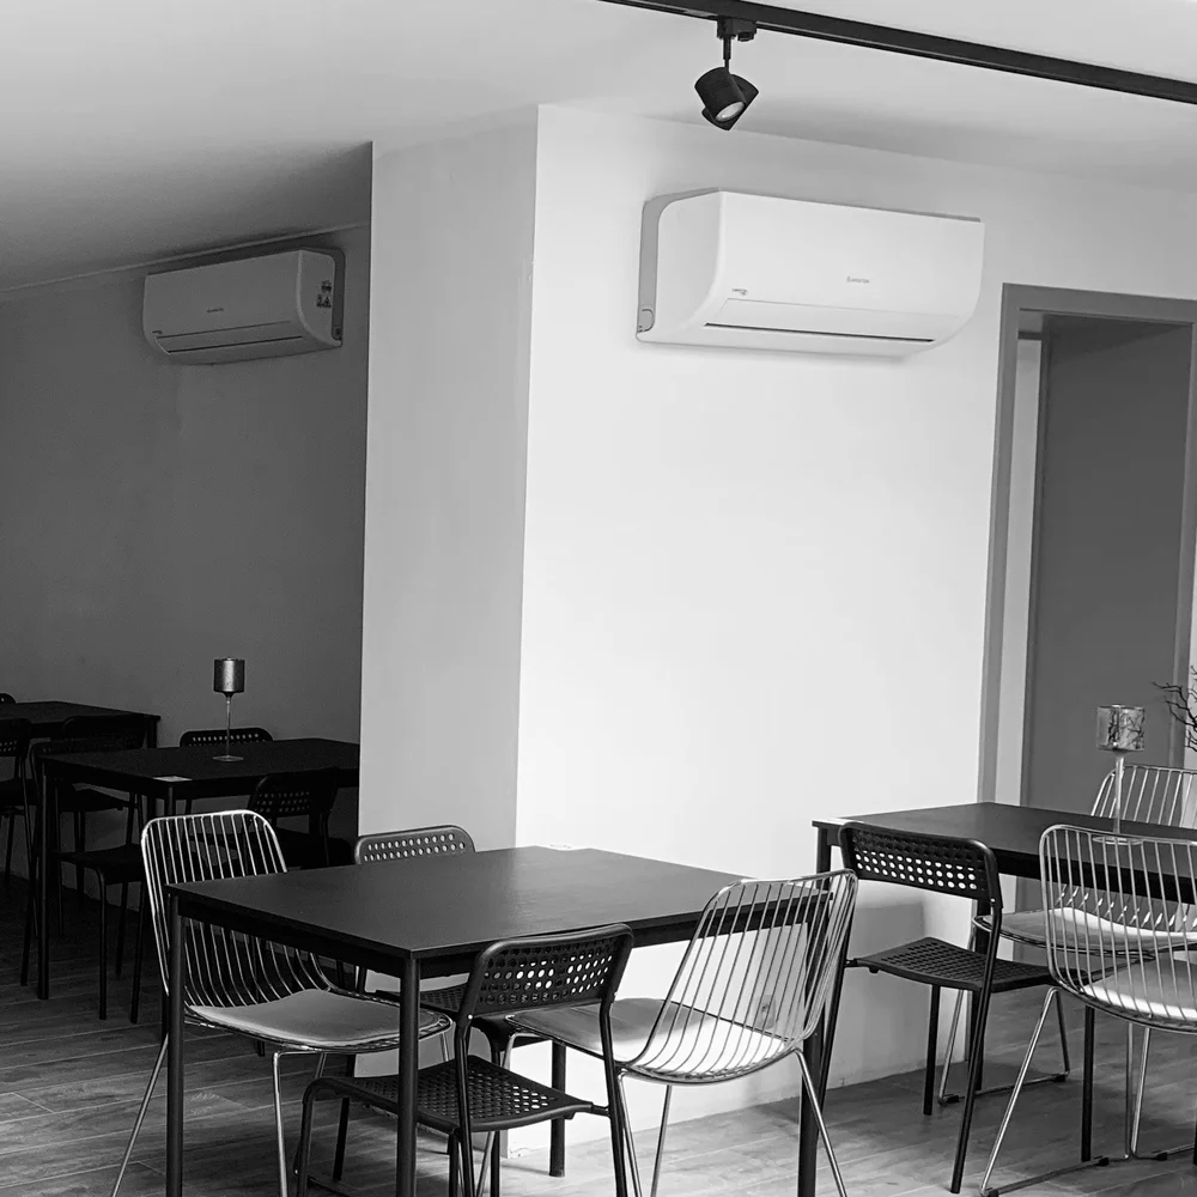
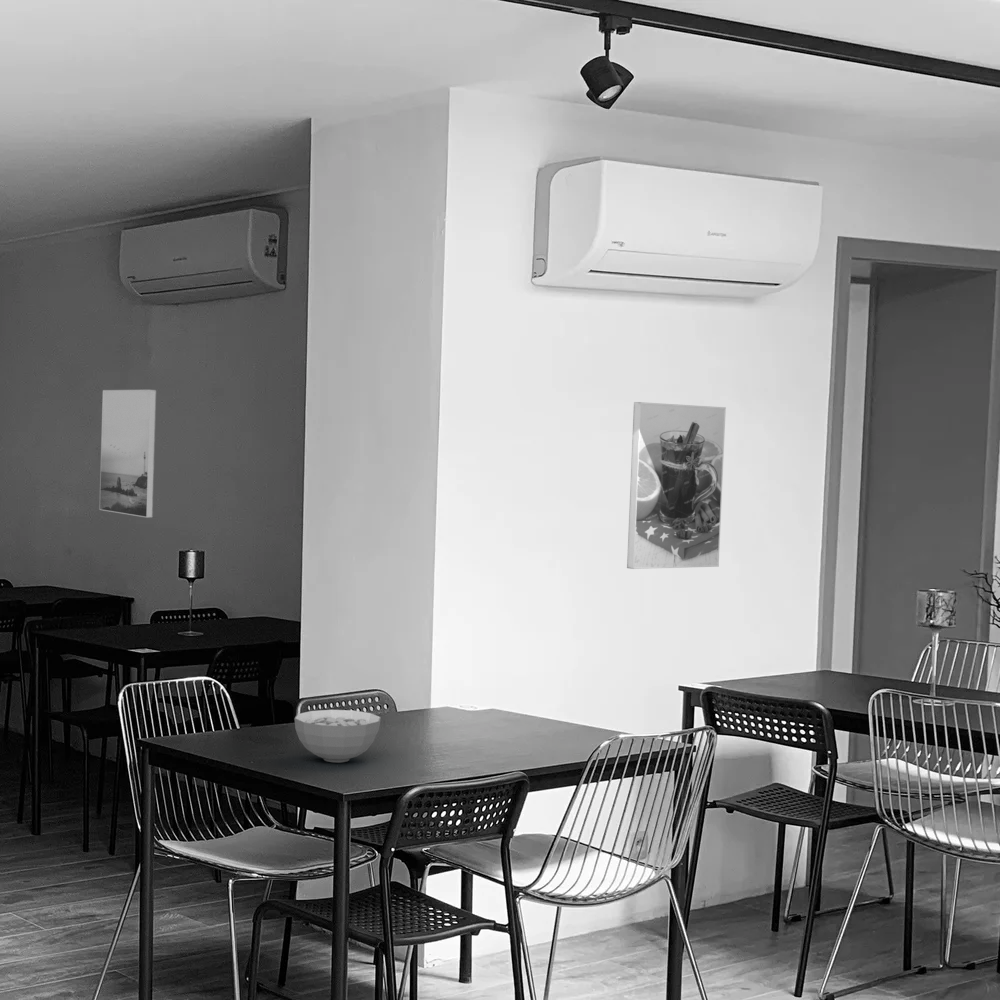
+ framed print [626,401,727,570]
+ cereal bowl [294,709,382,763]
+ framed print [99,389,157,519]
